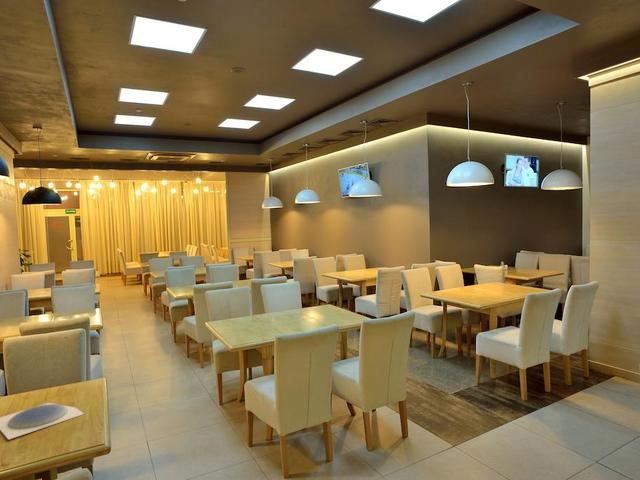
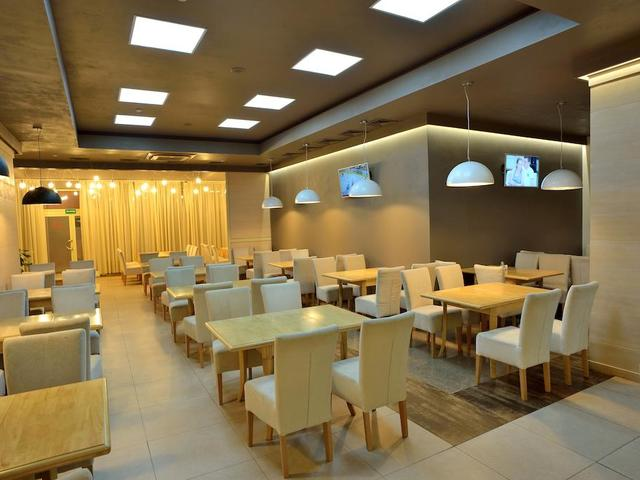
- plate [0,402,85,441]
